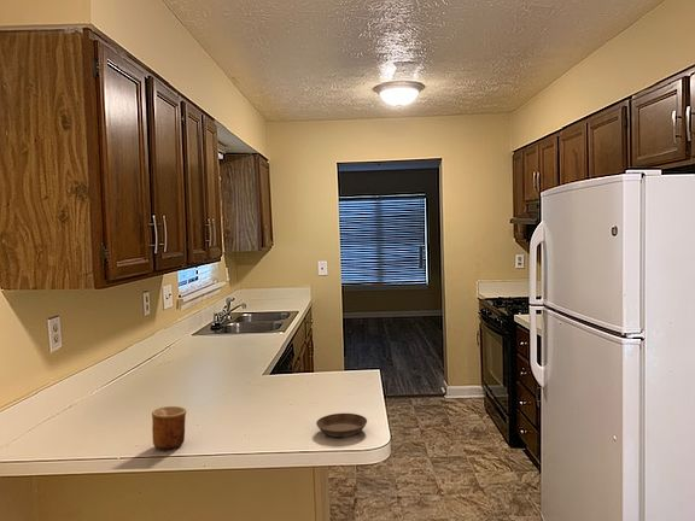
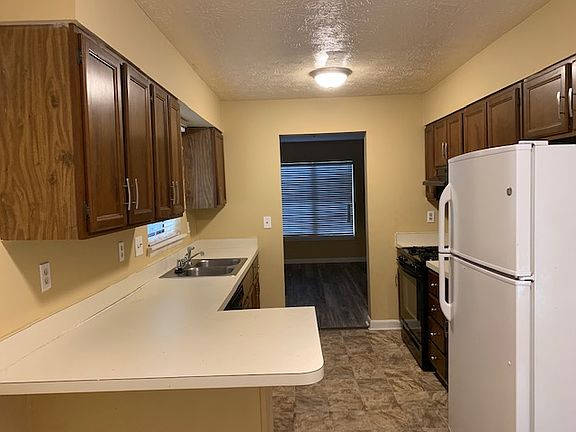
- saucer [315,412,368,438]
- cup [151,405,188,451]
